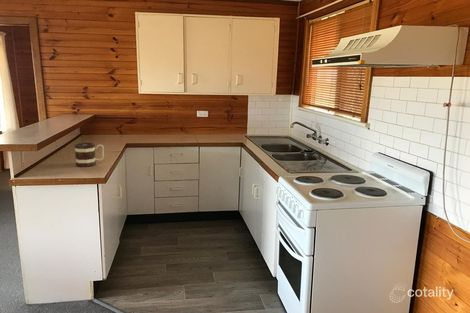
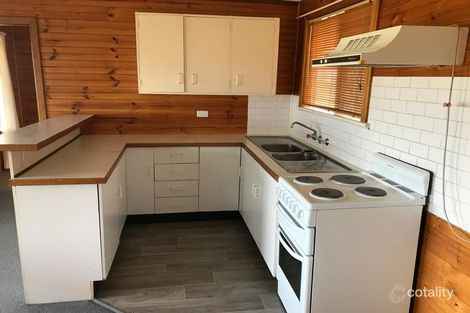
- mug [74,142,105,168]
